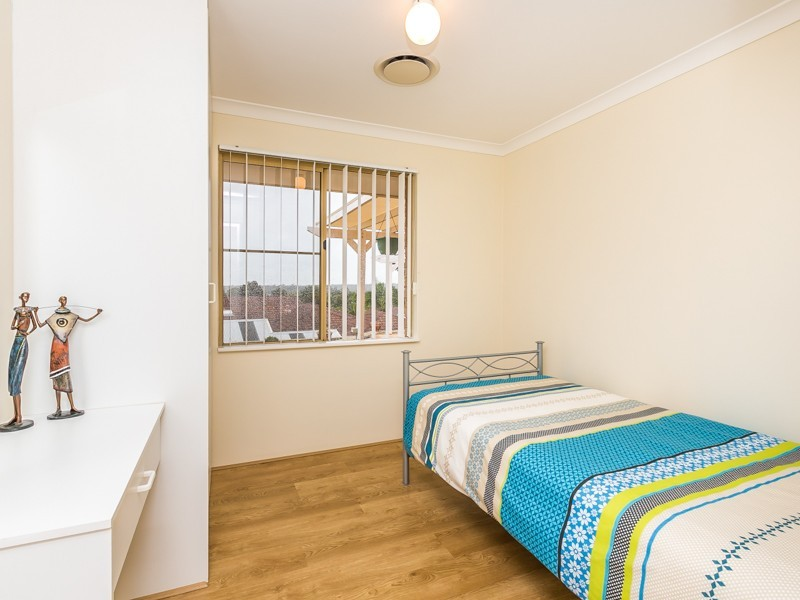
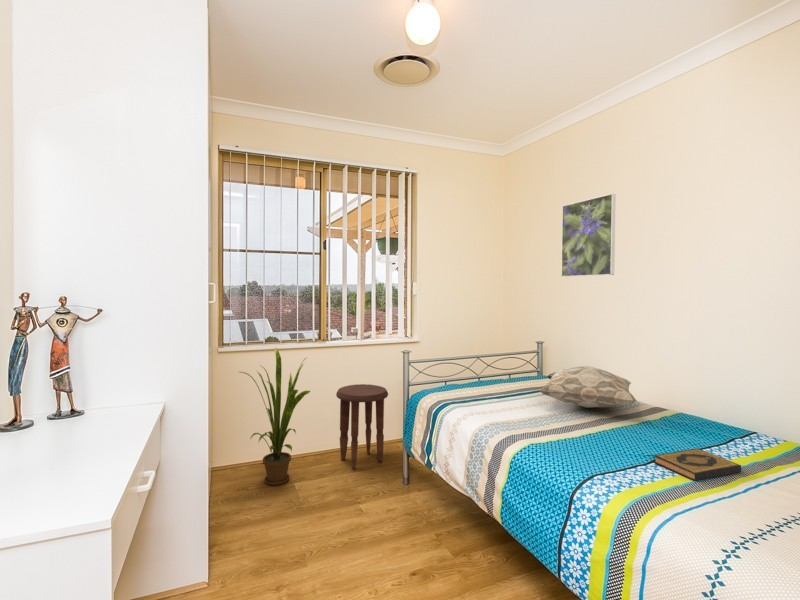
+ decorative pillow [538,365,638,409]
+ hardback book [653,448,742,482]
+ house plant [239,346,311,486]
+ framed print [560,193,617,278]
+ side table [335,383,389,470]
